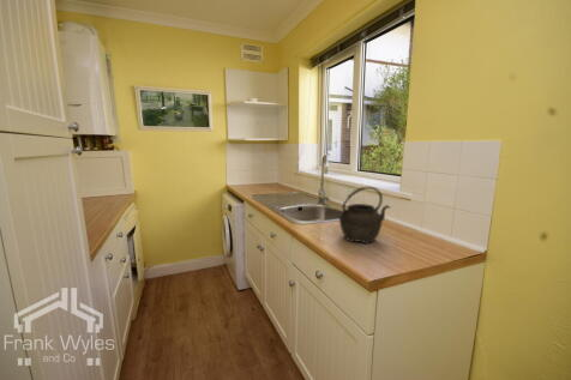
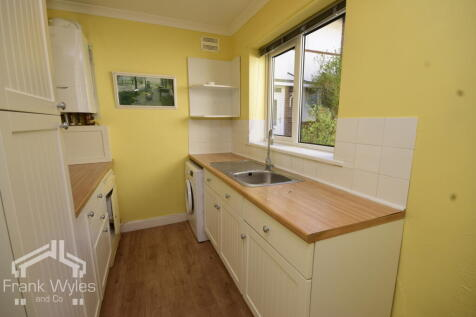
- kettle [338,186,392,245]
